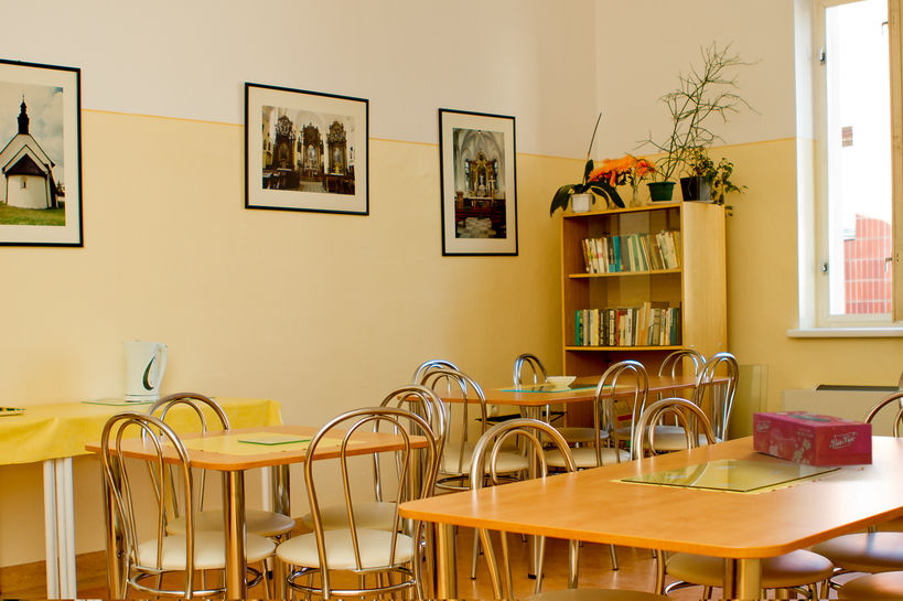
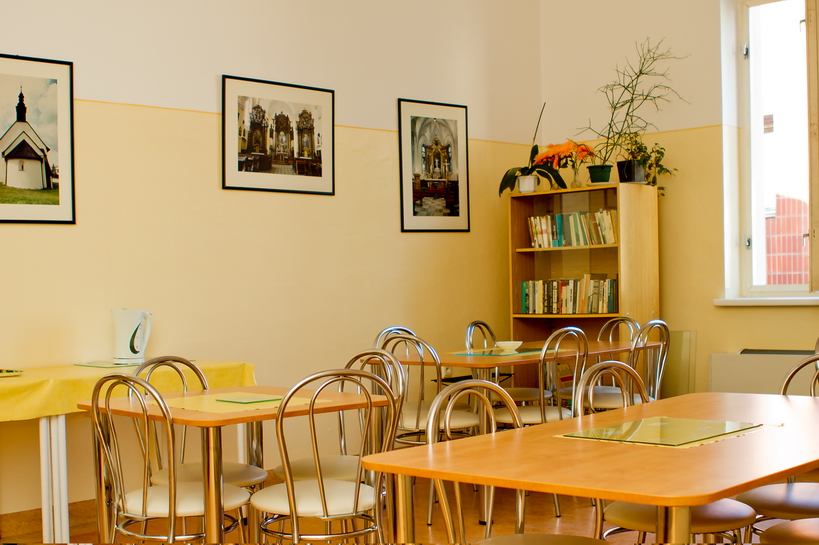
- tissue box [752,410,873,468]
